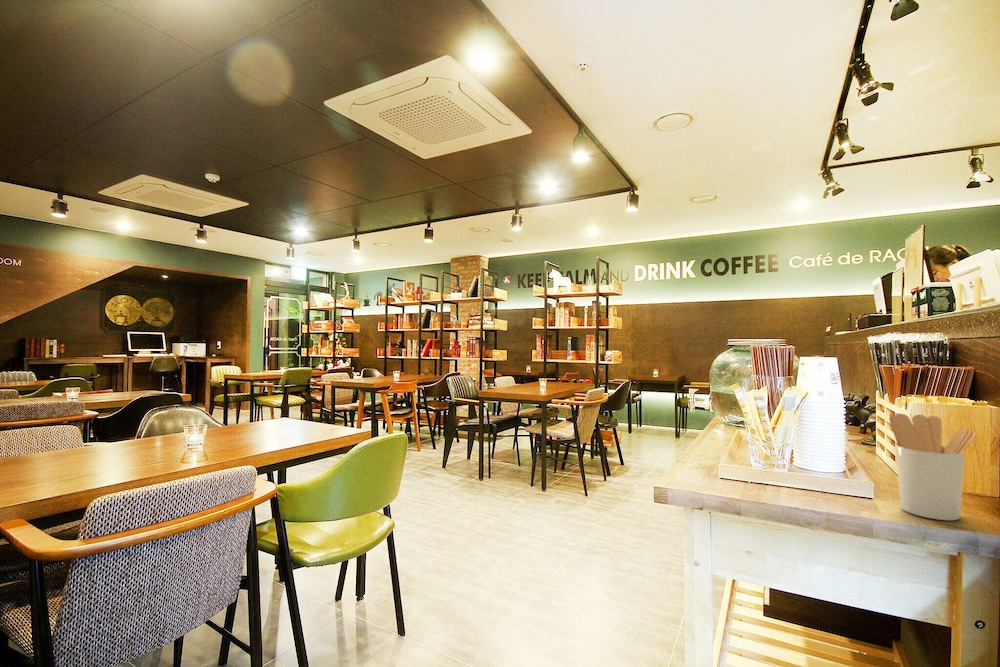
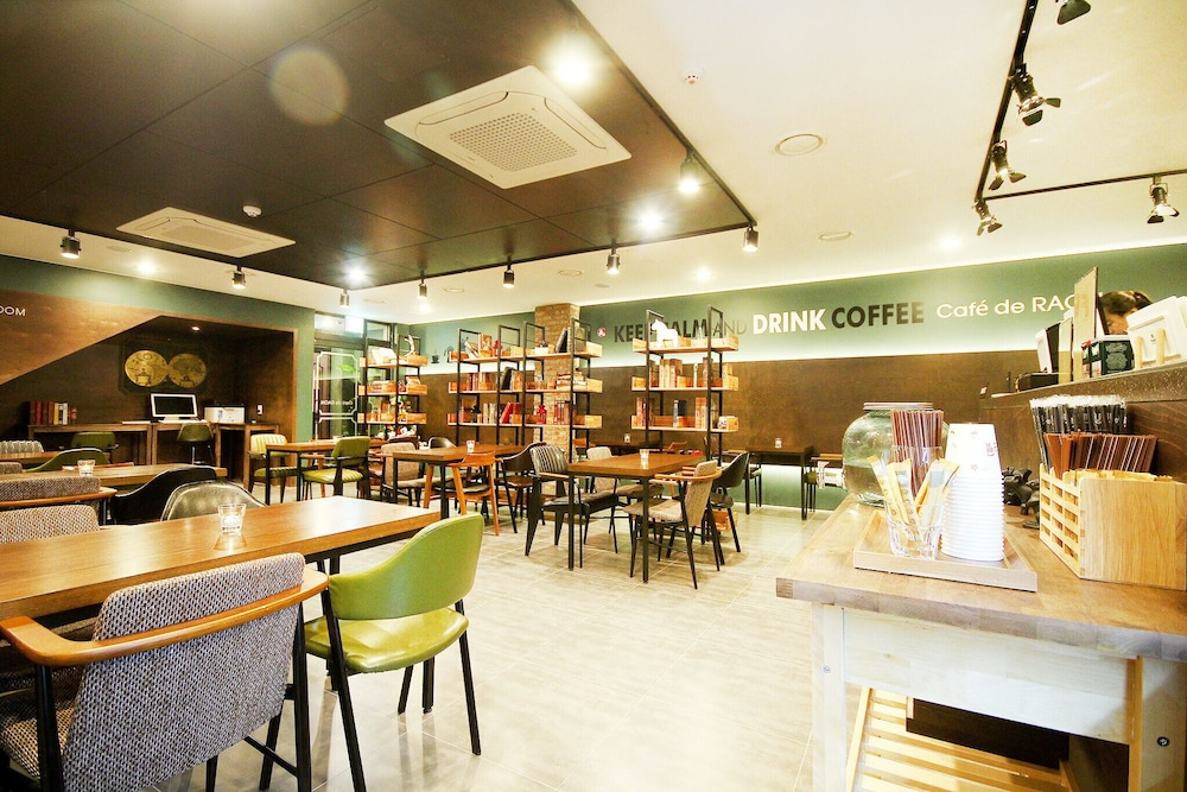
- utensil holder [888,413,978,521]
